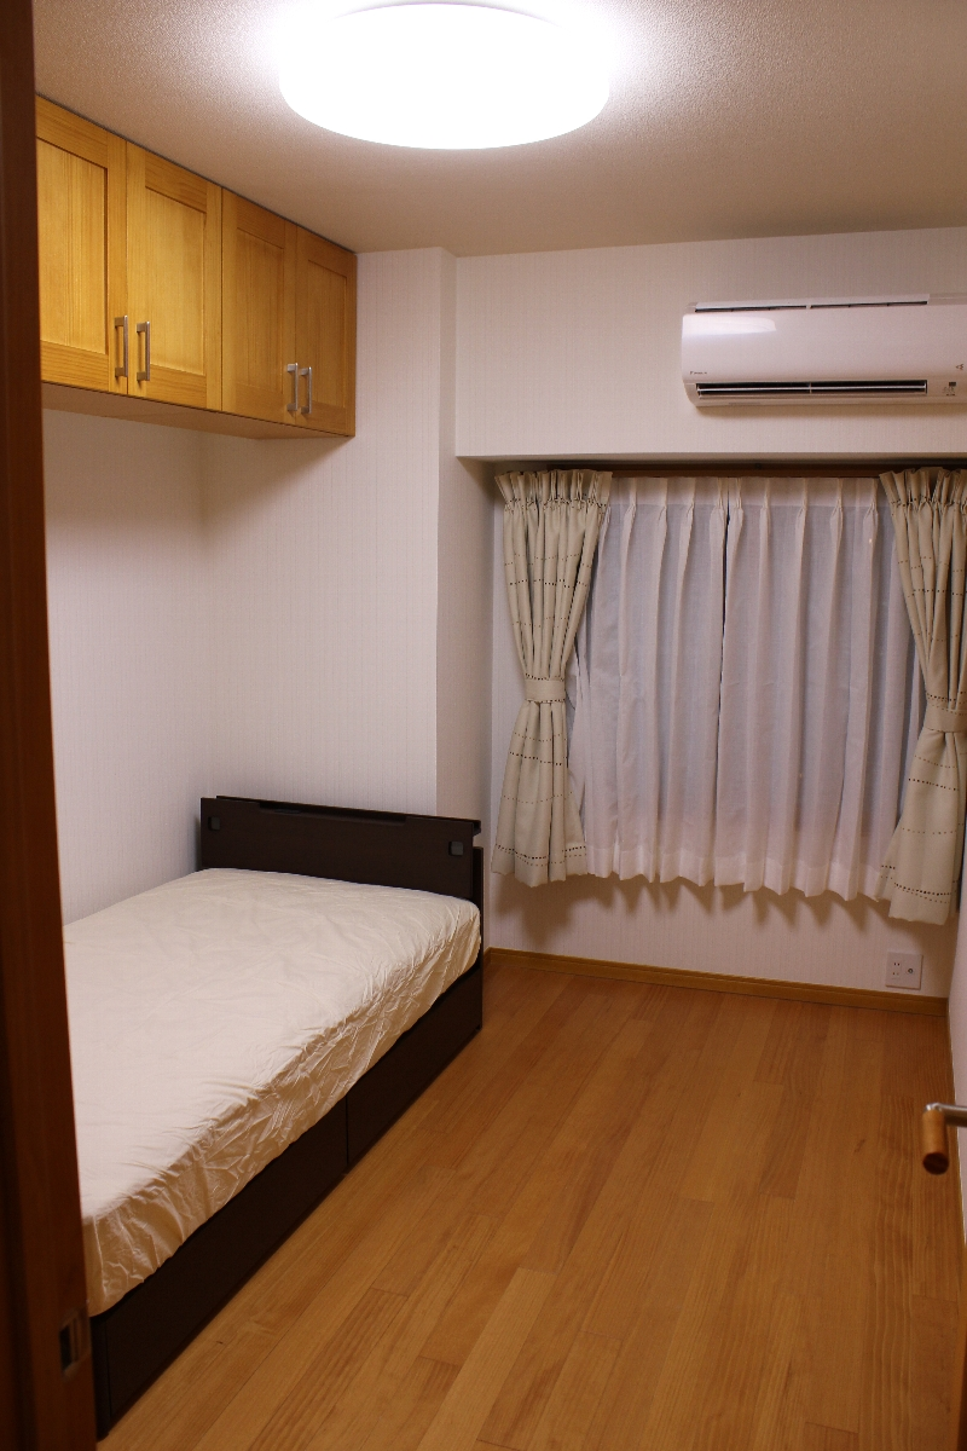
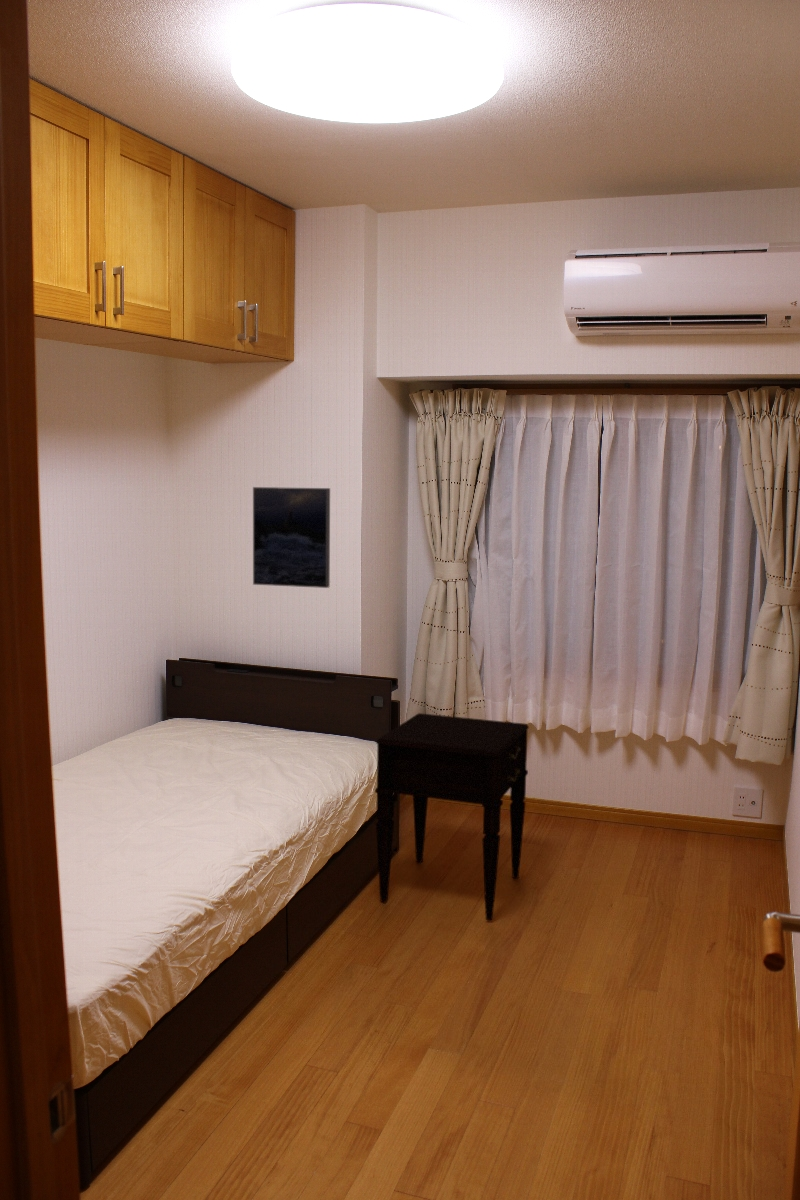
+ nightstand [374,712,530,921]
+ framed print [252,486,331,589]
